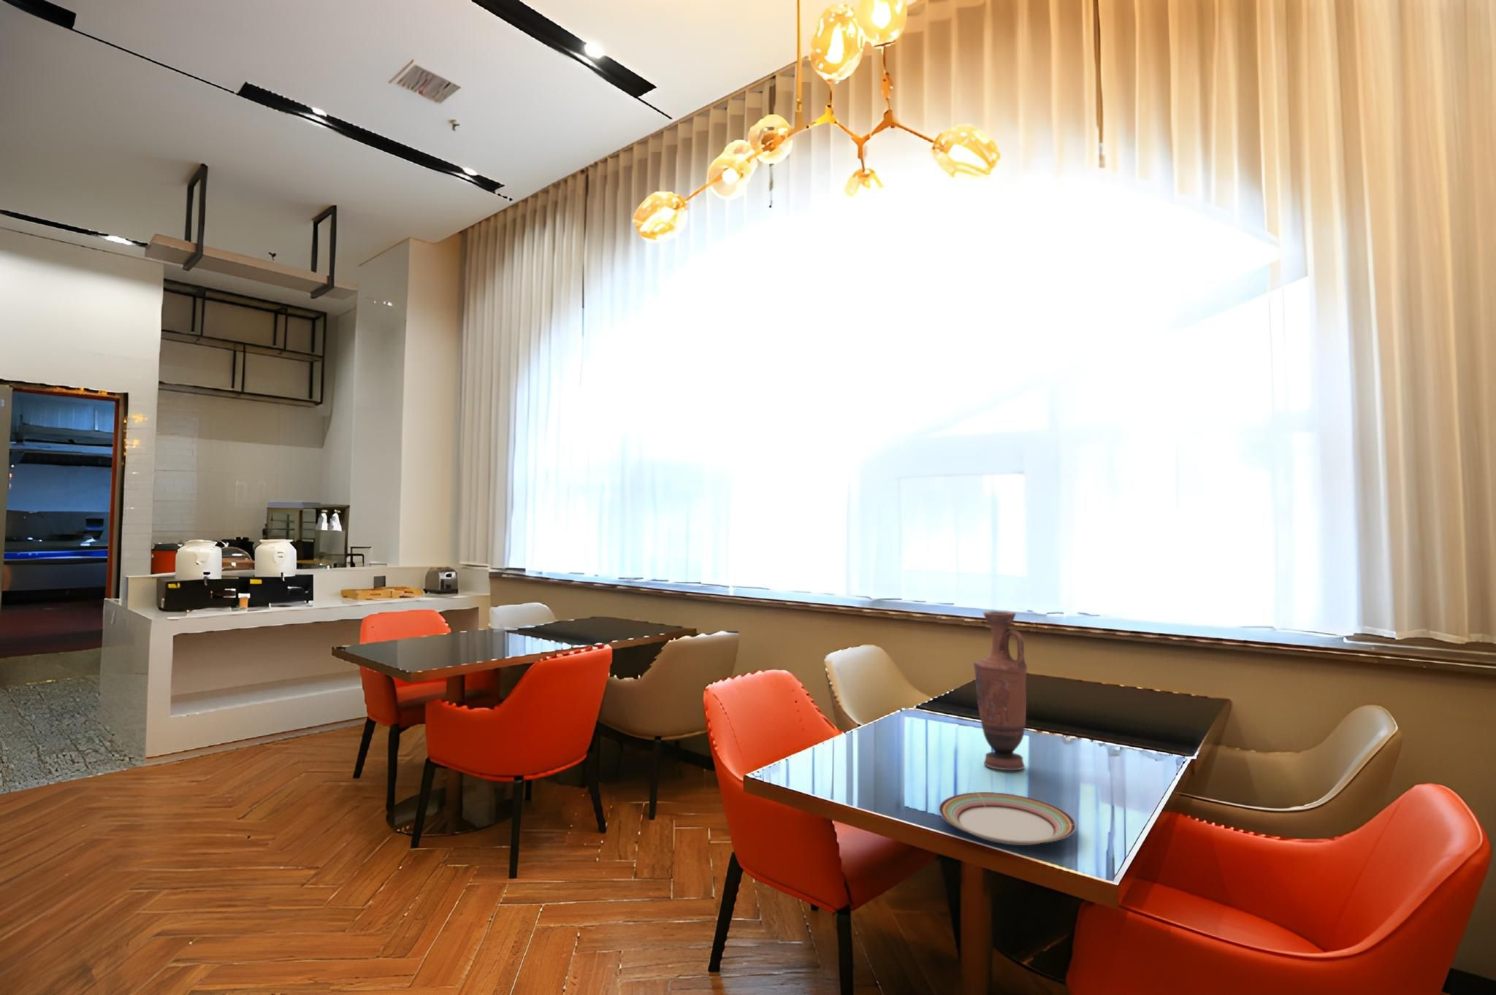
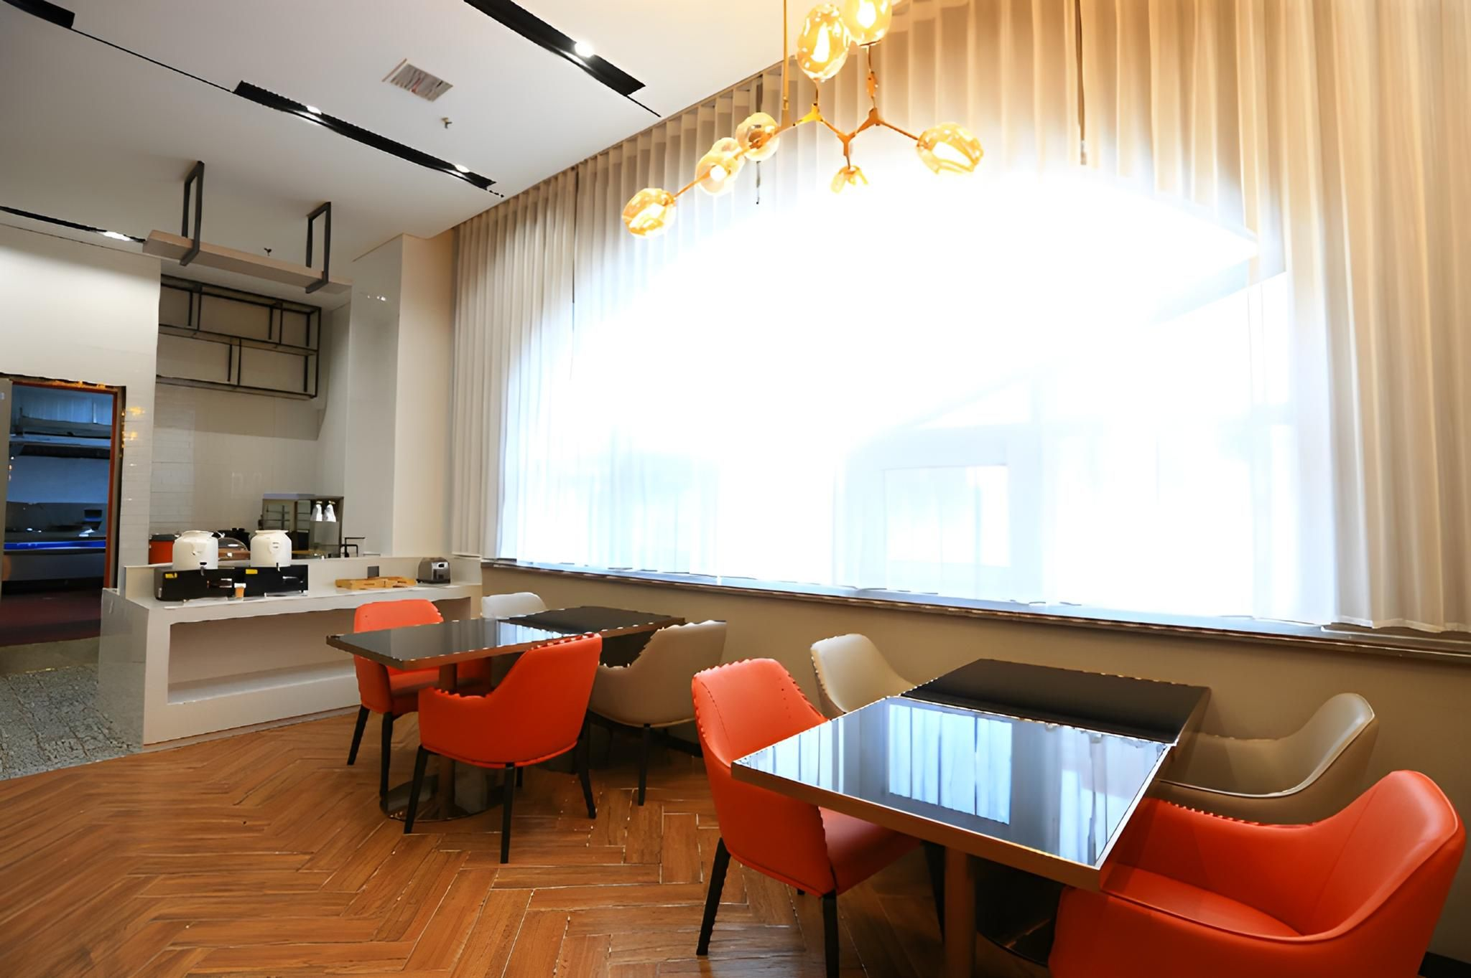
- plate [938,792,1076,846]
- vase [973,611,1027,771]
